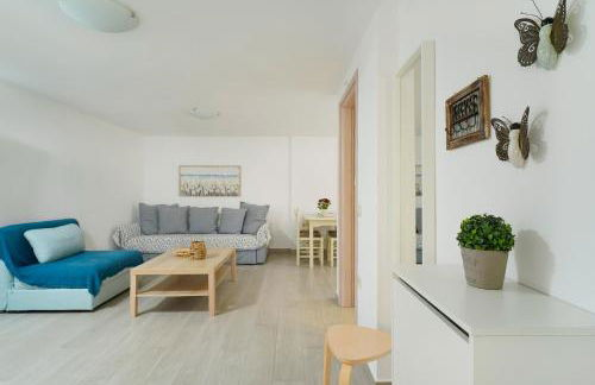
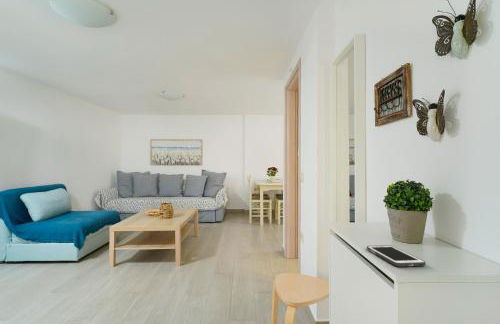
+ cell phone [366,244,426,268]
